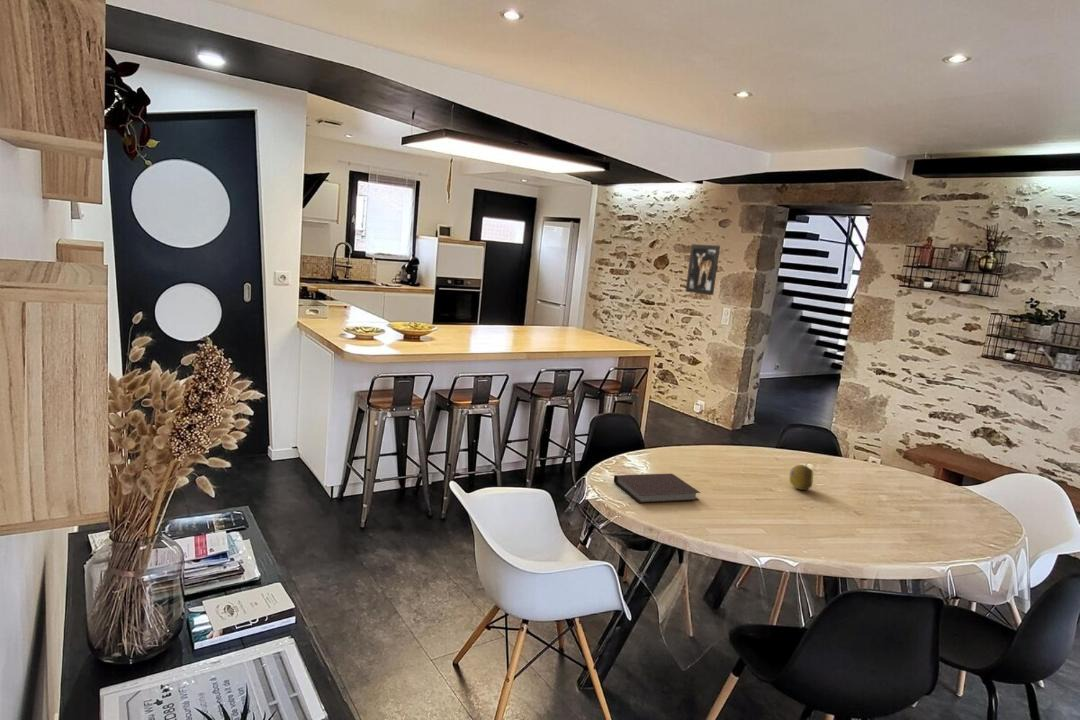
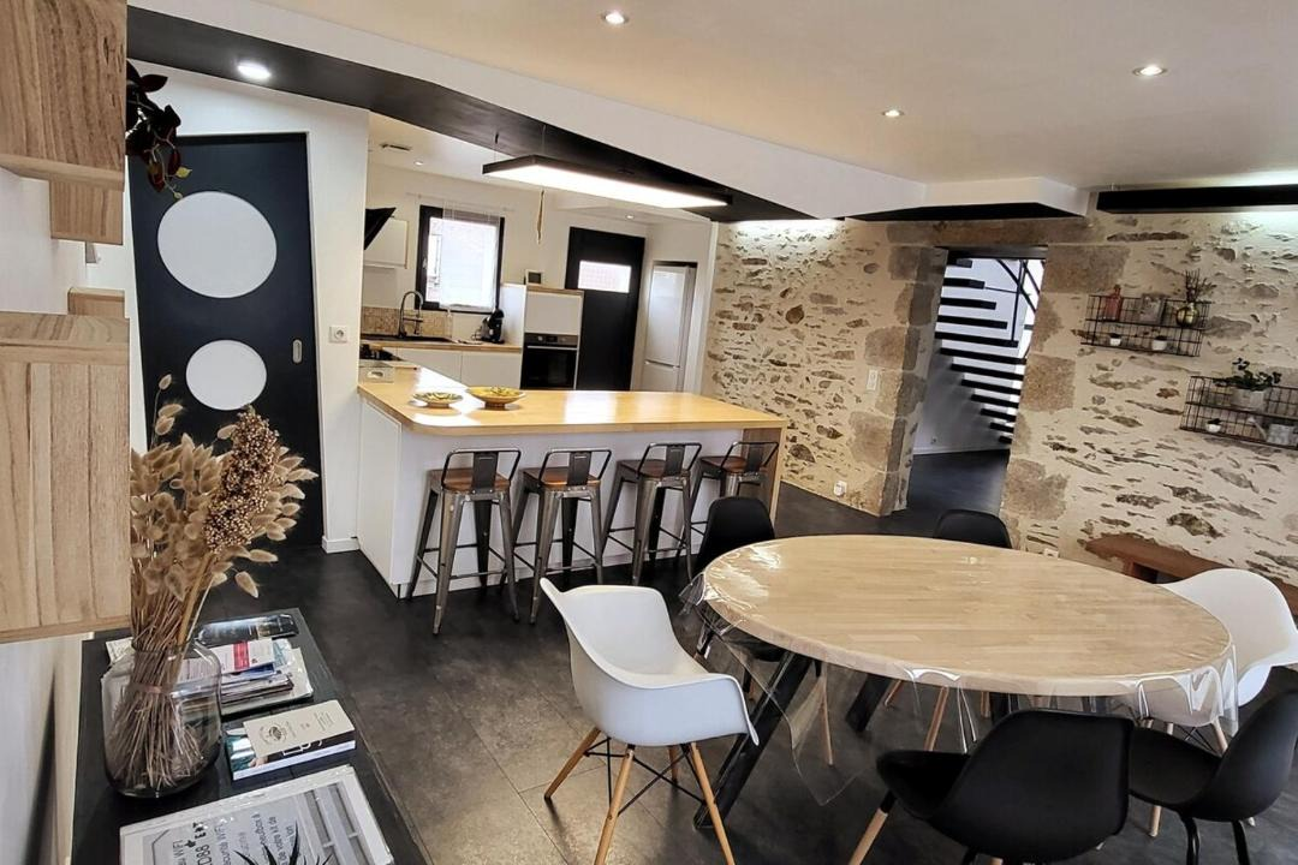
- fruit [788,464,814,491]
- notebook [613,473,701,504]
- wall art [684,243,721,296]
